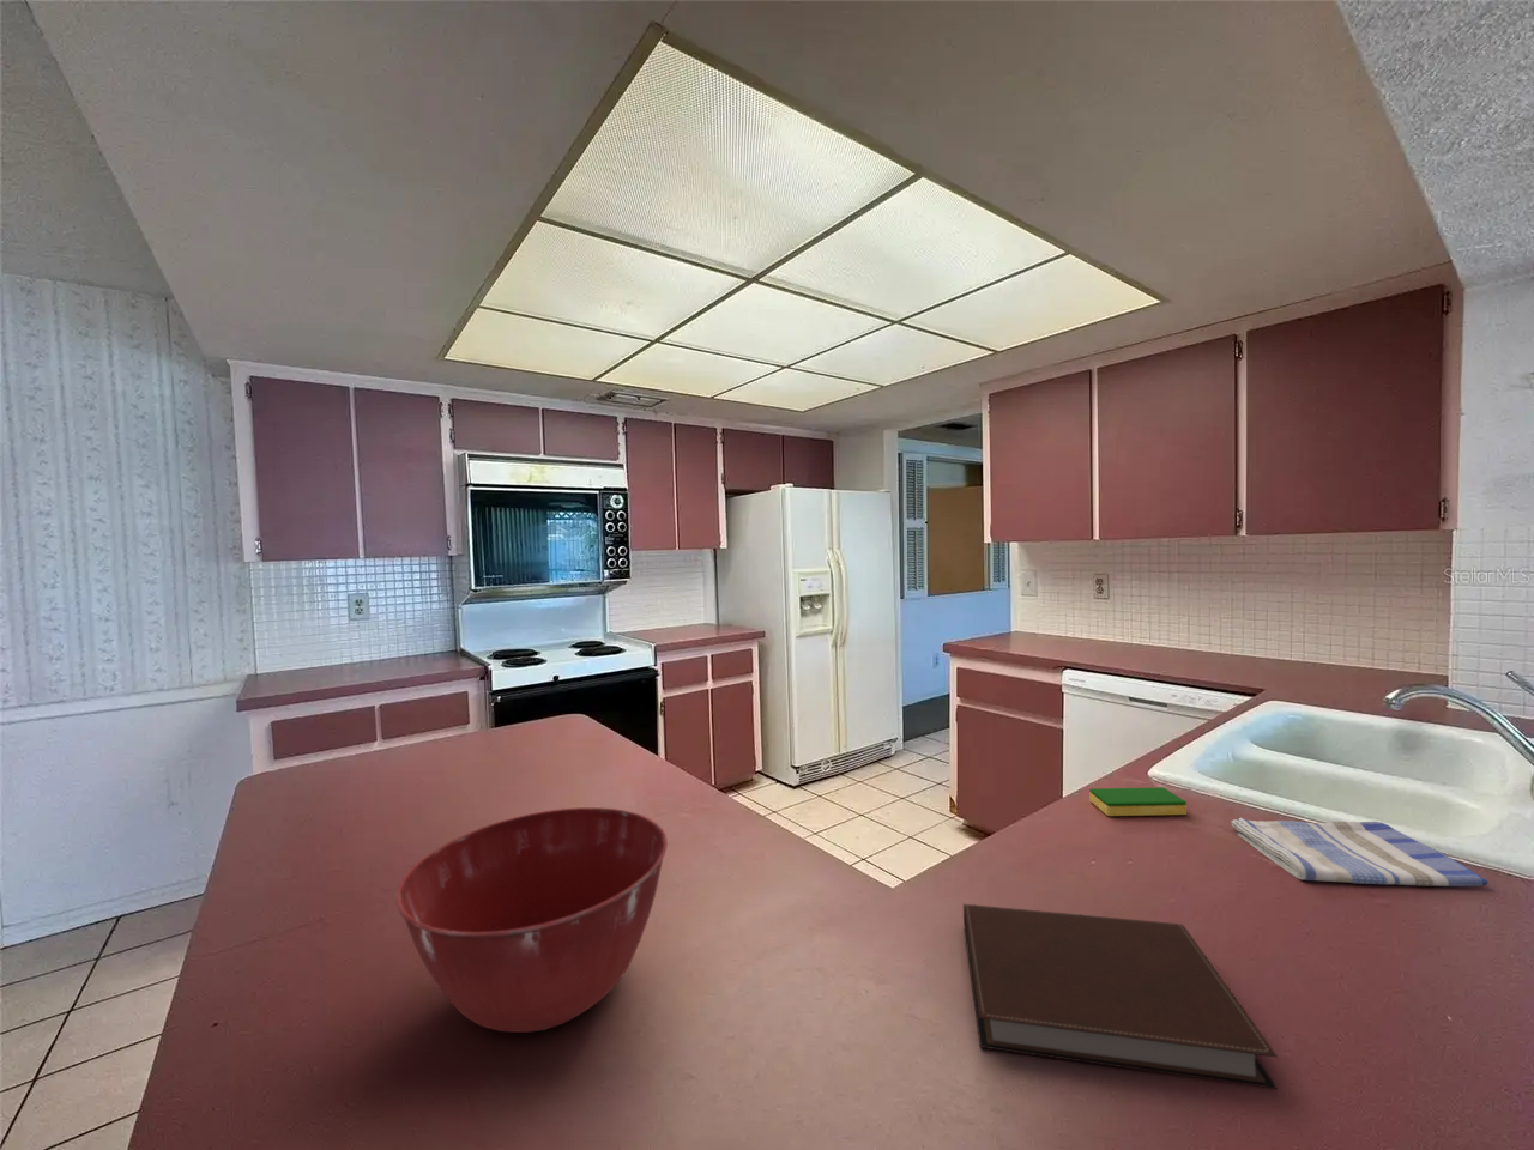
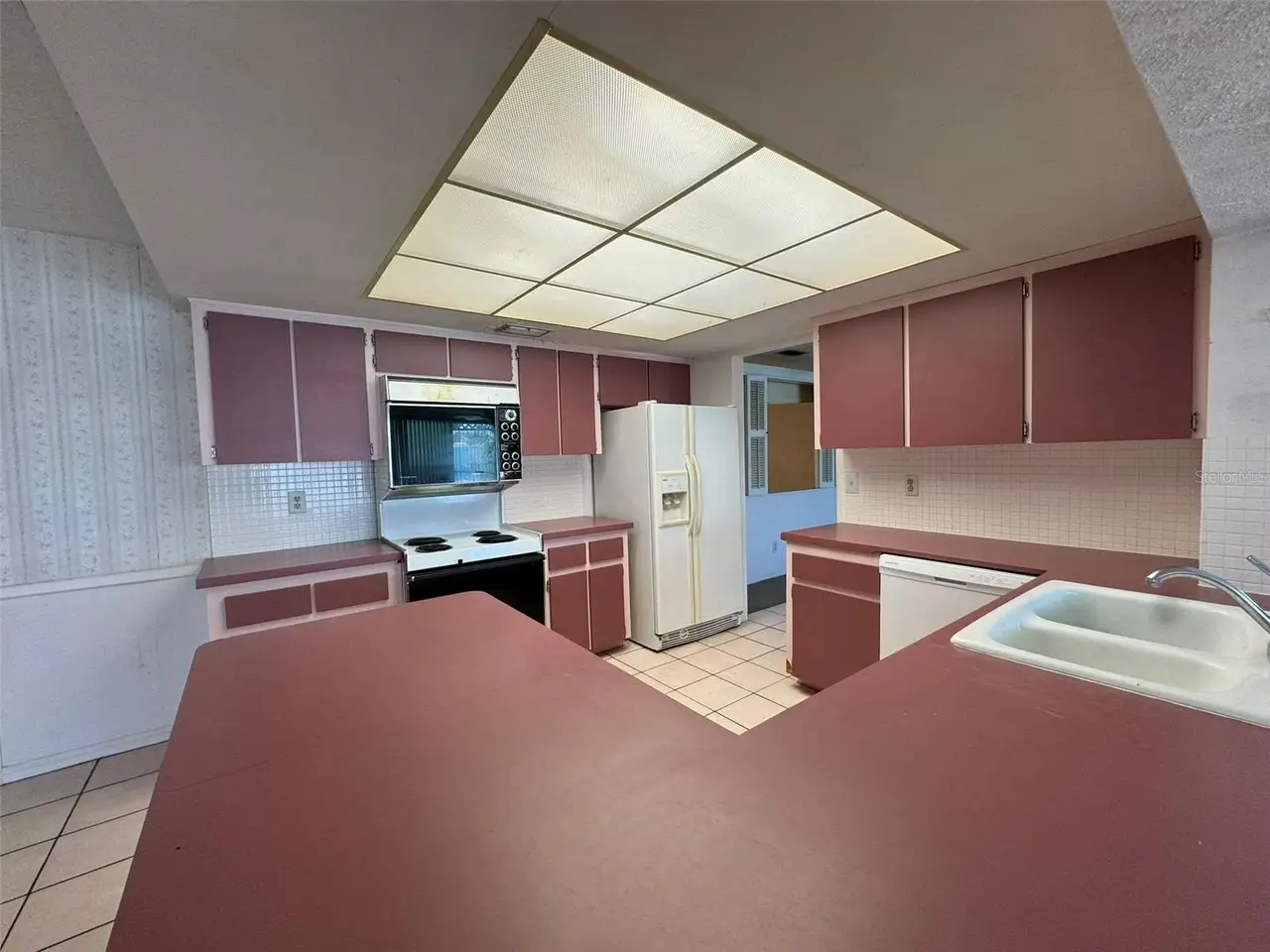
- dish sponge [1088,786,1187,817]
- notebook [963,904,1279,1090]
- mixing bowl [394,806,669,1034]
- dish towel [1230,817,1489,888]
